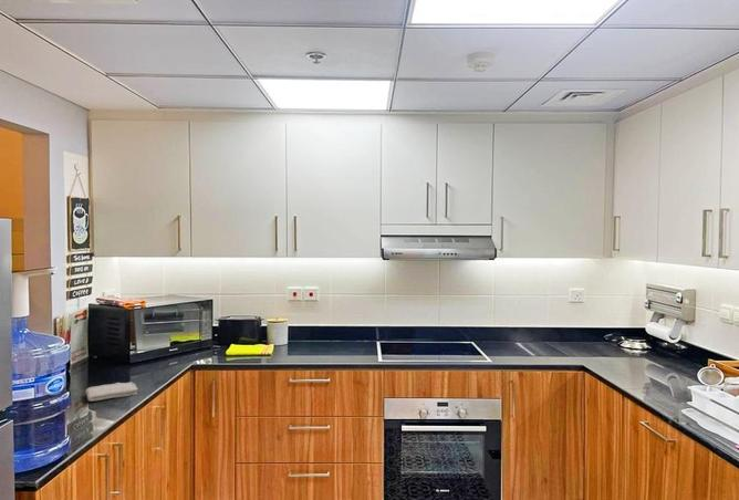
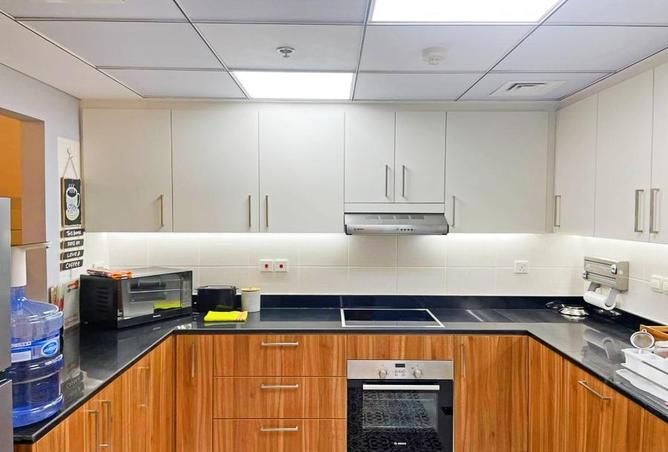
- washcloth [84,381,139,403]
